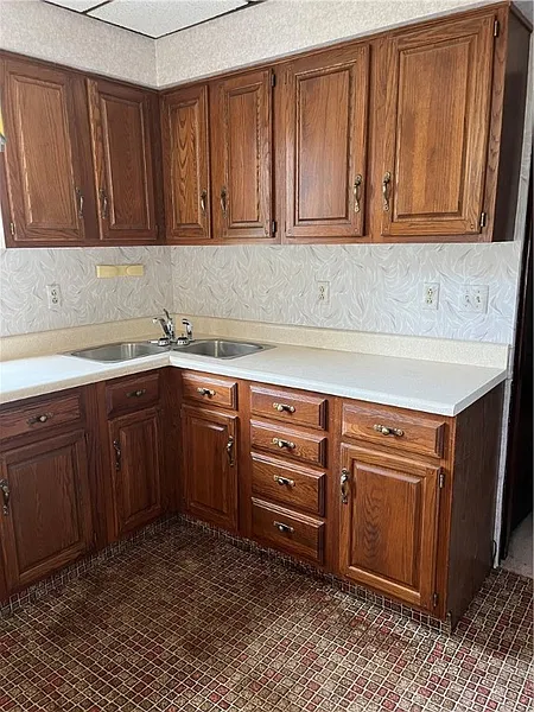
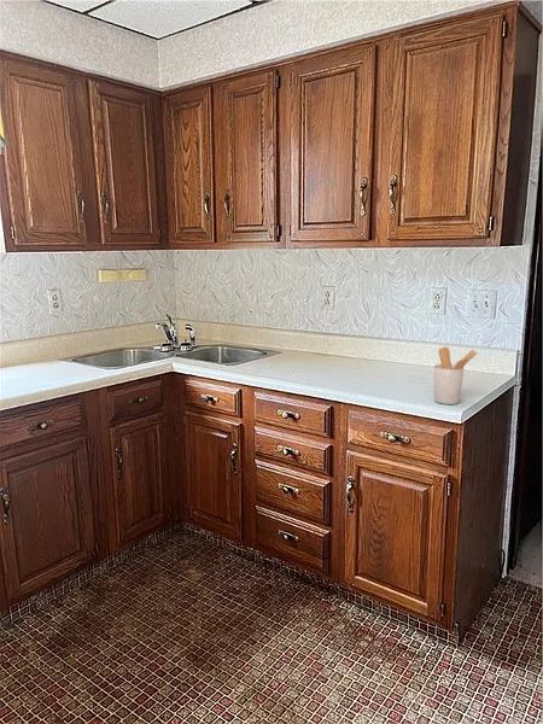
+ utensil holder [433,345,479,405]
